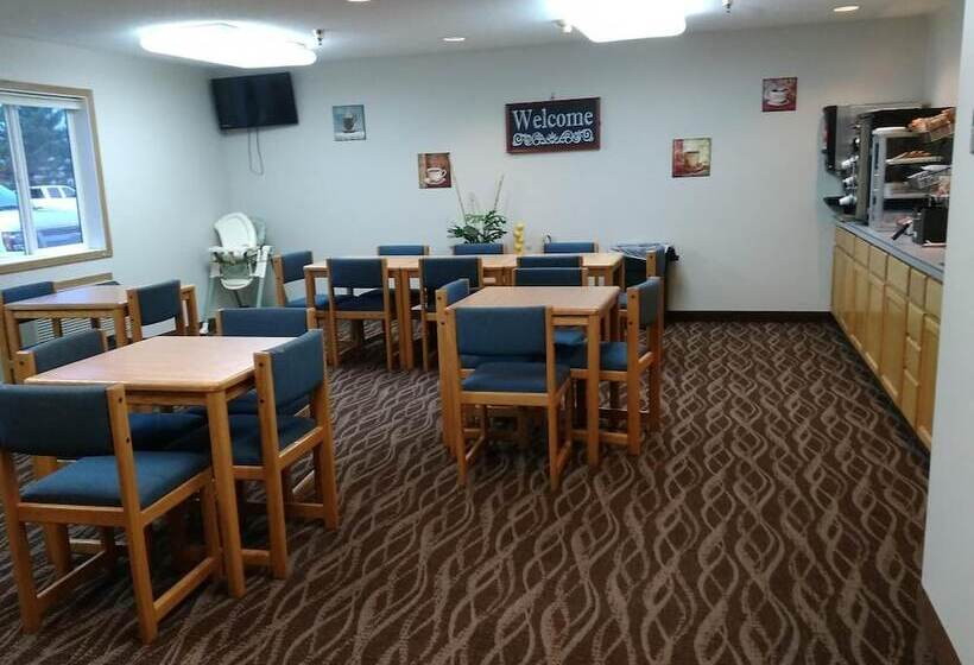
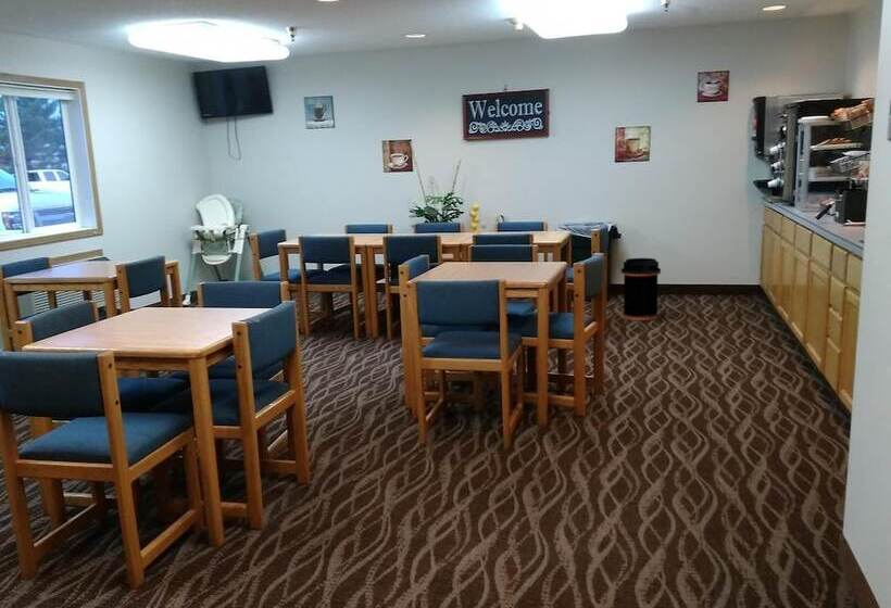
+ trash can [620,257,662,321]
